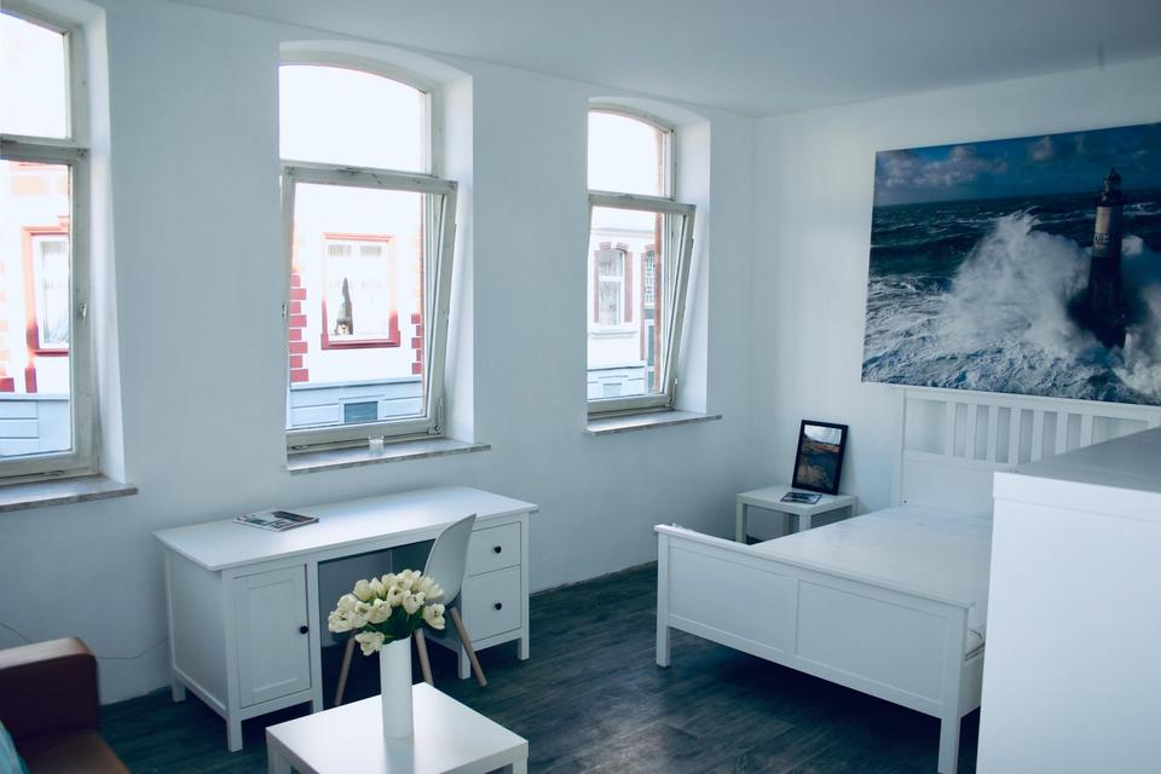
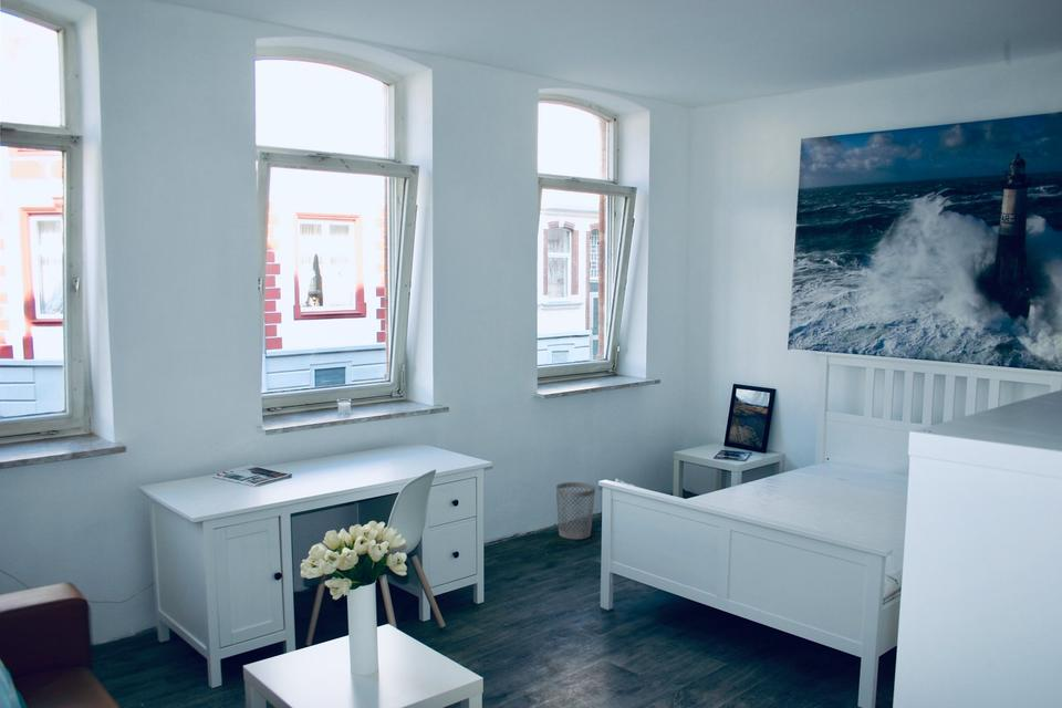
+ wastebasket [555,481,596,540]
